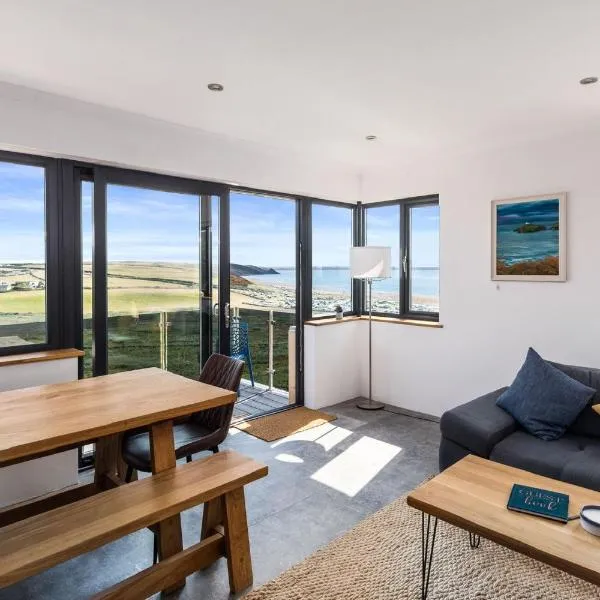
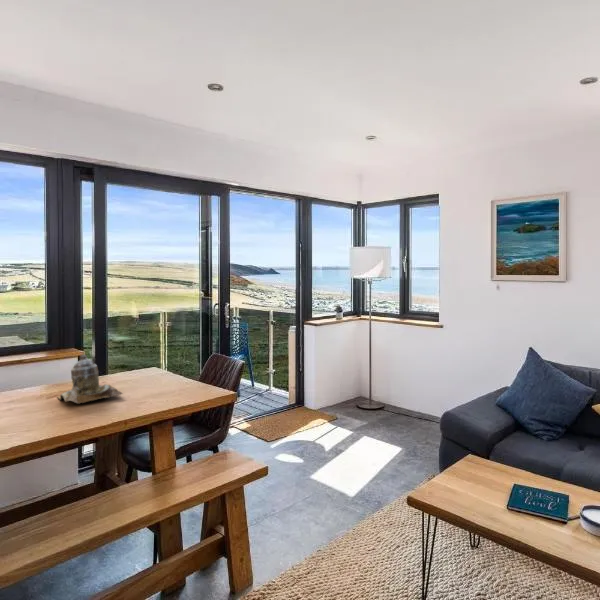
+ teapot [57,354,124,404]
